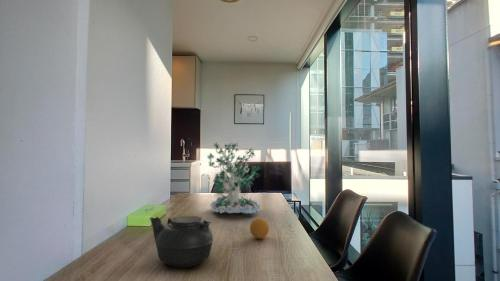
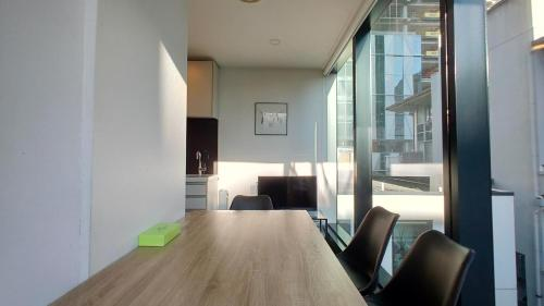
- plant [206,142,262,214]
- teapot [149,215,214,268]
- fruit [249,217,270,240]
